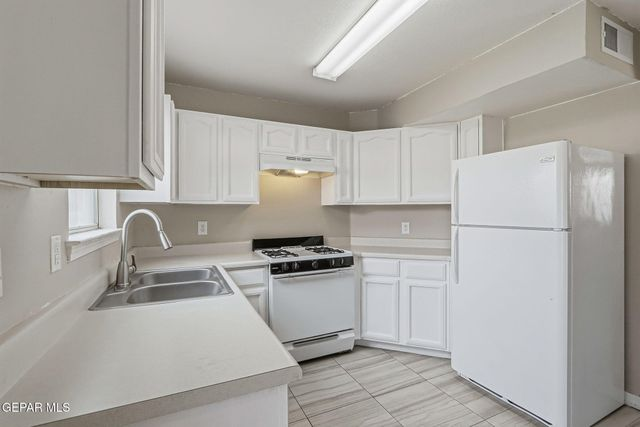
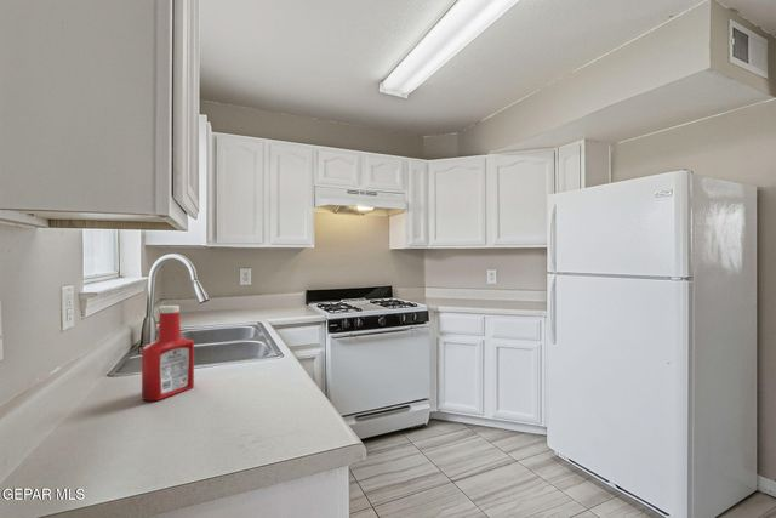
+ soap bottle [141,304,195,403]
